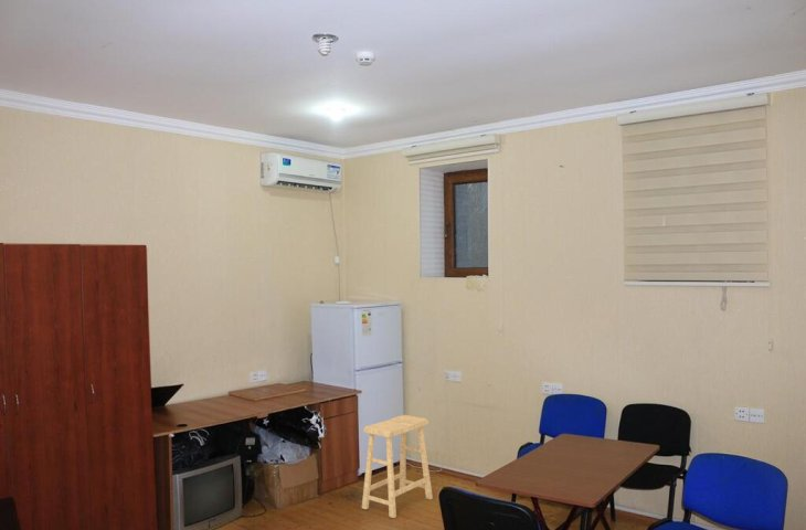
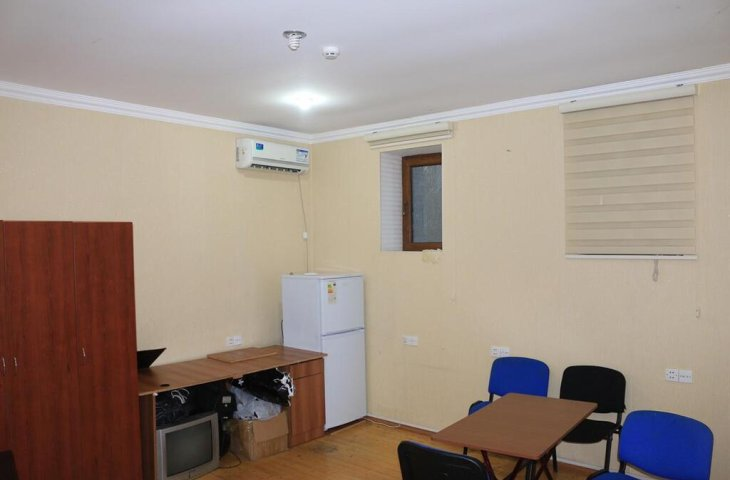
- stool [361,414,434,519]
